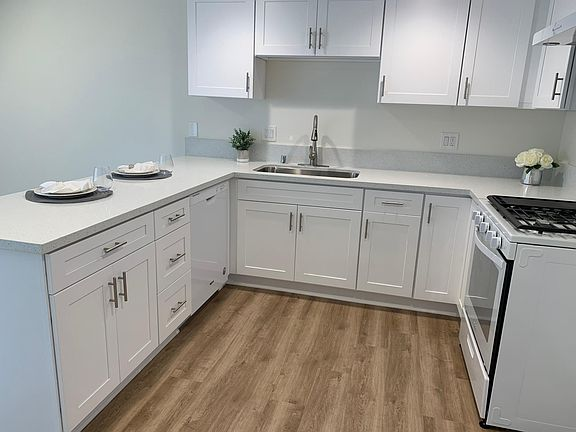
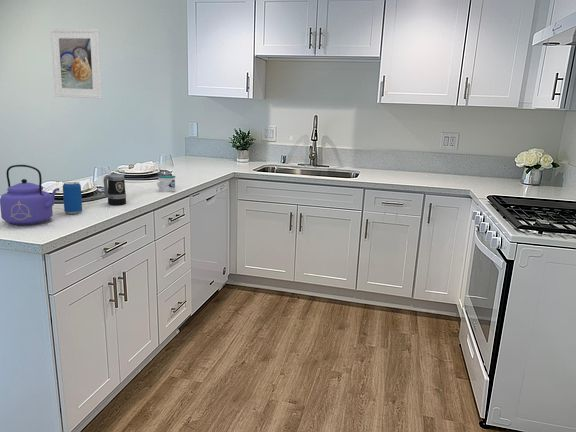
+ beverage can [62,181,83,215]
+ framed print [50,28,103,99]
+ mug [103,173,127,206]
+ mug [156,174,176,193]
+ kettle [0,164,60,226]
